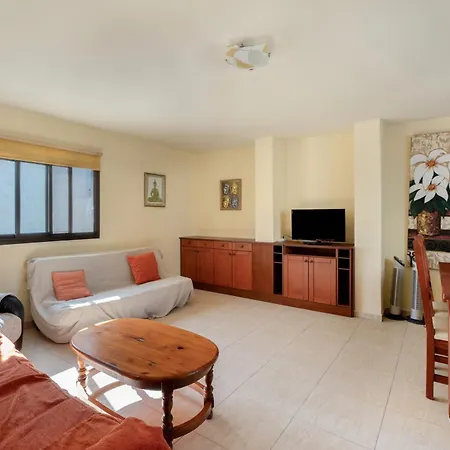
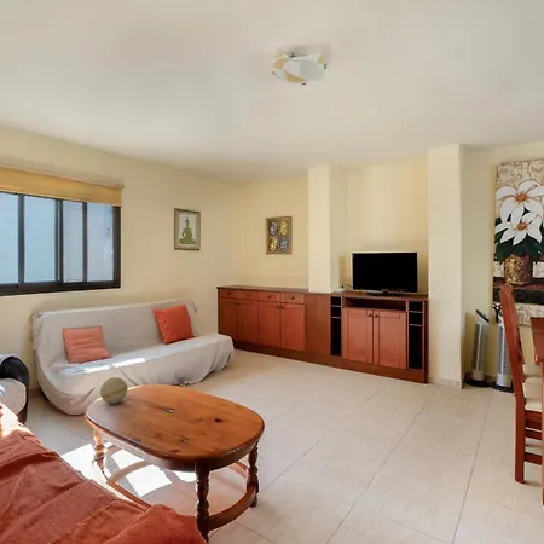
+ decorative ball [99,376,128,405]
